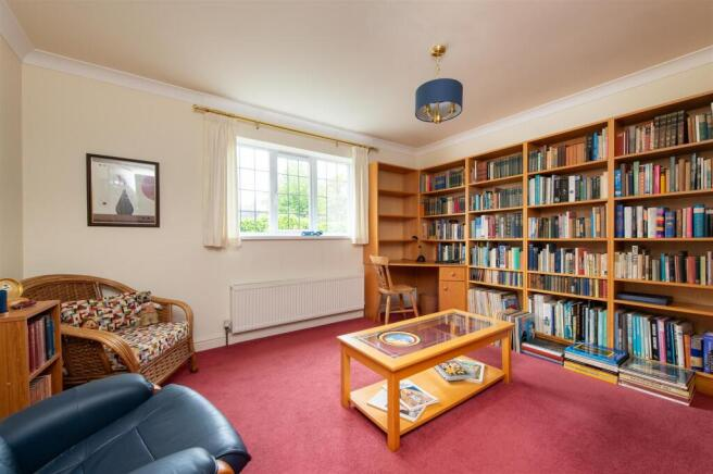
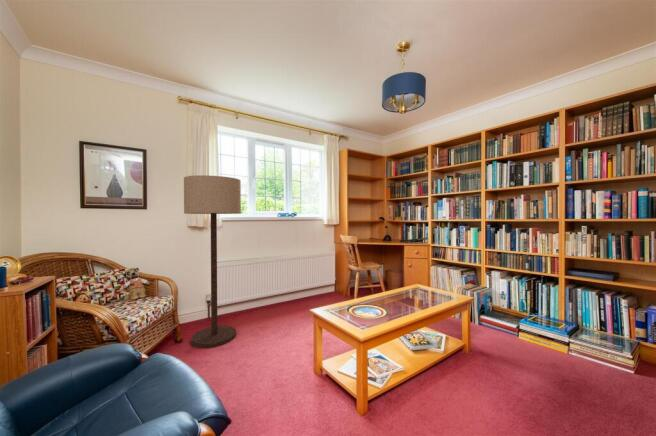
+ floor lamp [183,174,242,348]
